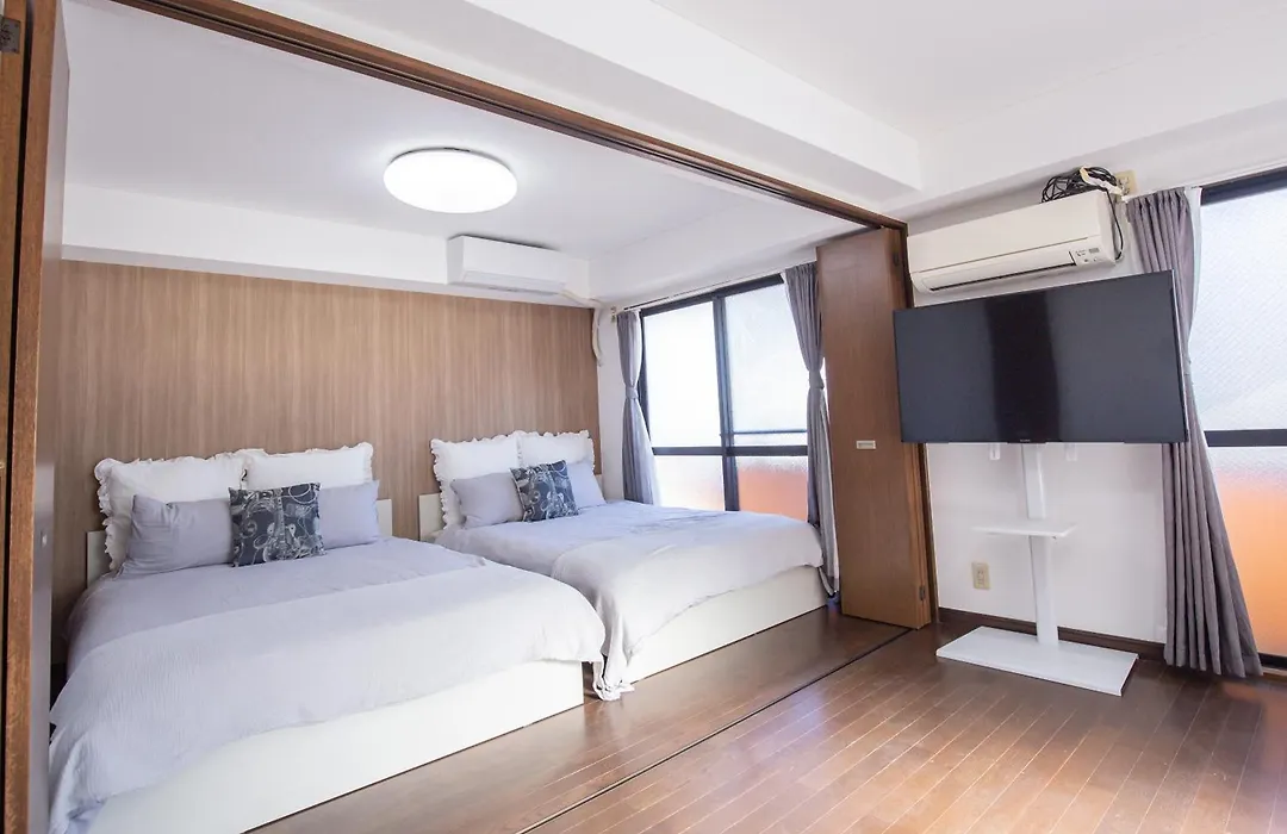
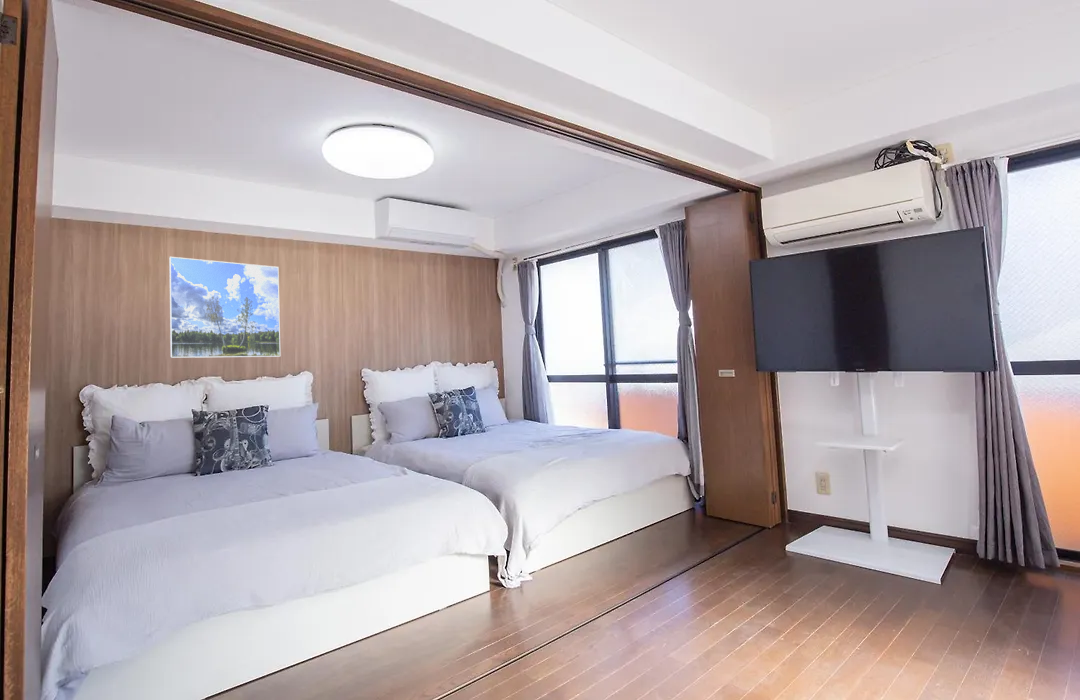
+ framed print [168,256,281,359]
